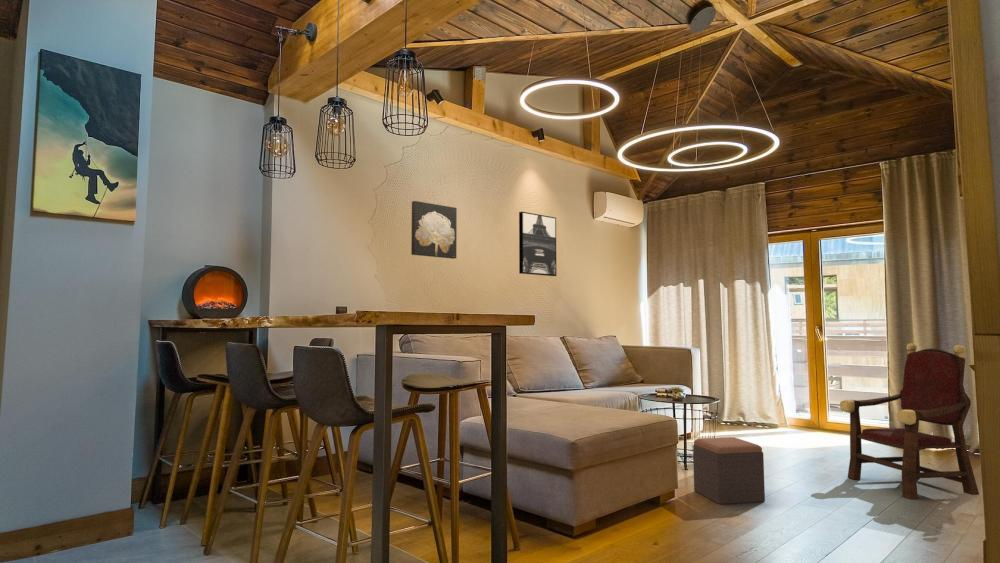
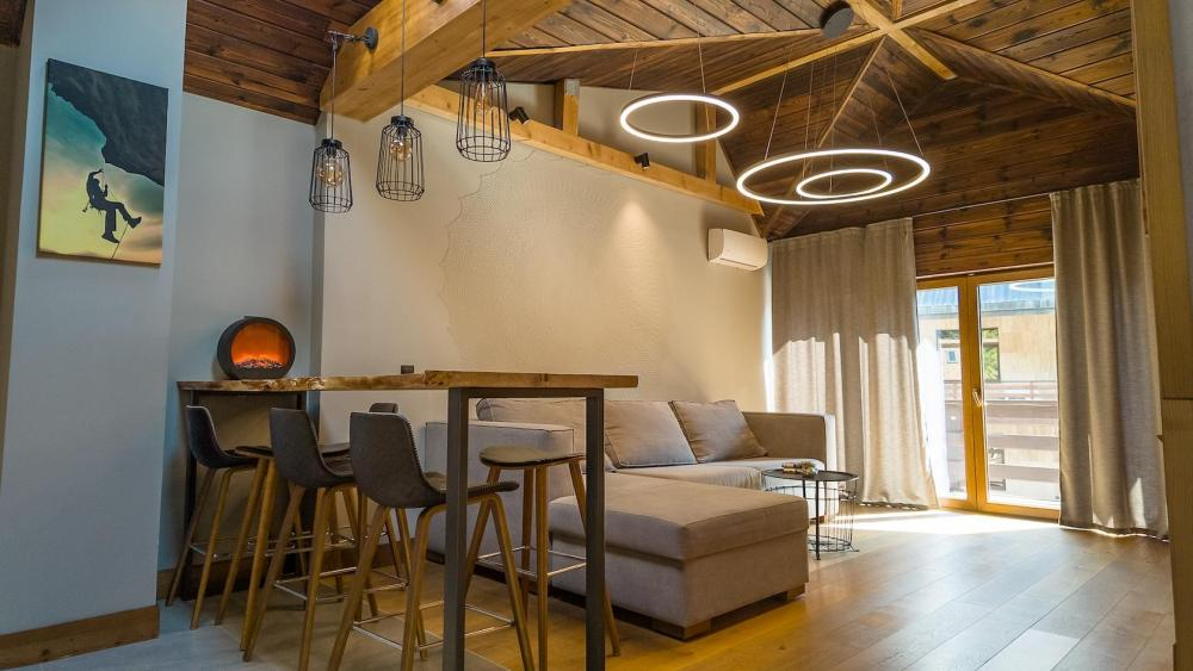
- armchair [839,342,980,500]
- footstool [692,436,766,505]
- wall art [410,200,458,260]
- wall art [518,211,558,277]
